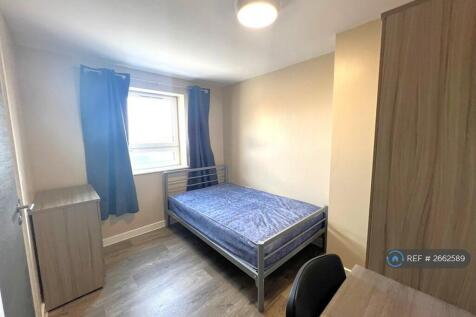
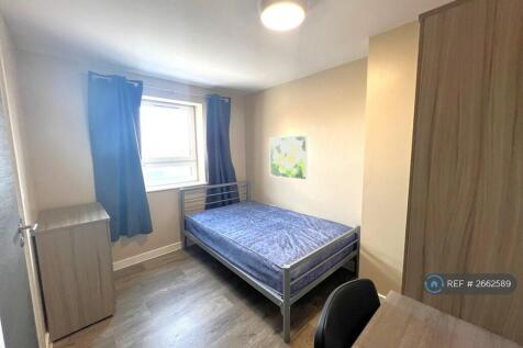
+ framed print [268,134,309,181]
